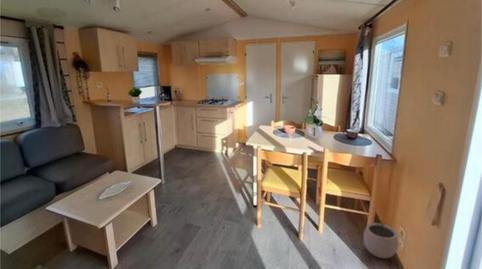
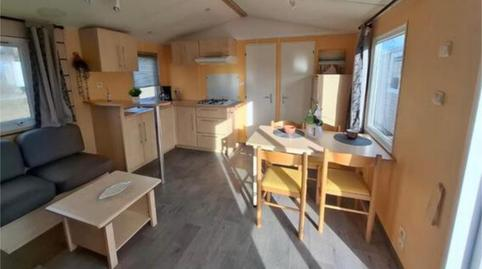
- plant pot [362,218,399,259]
